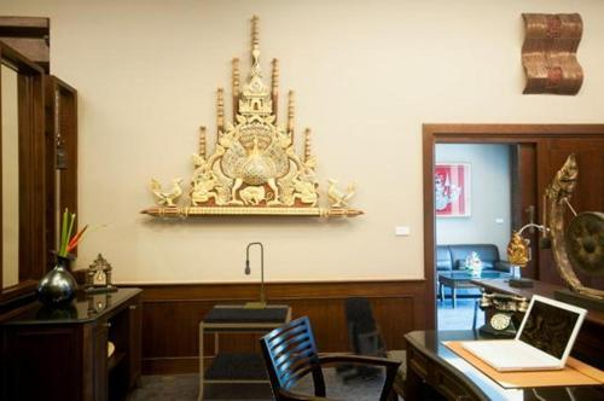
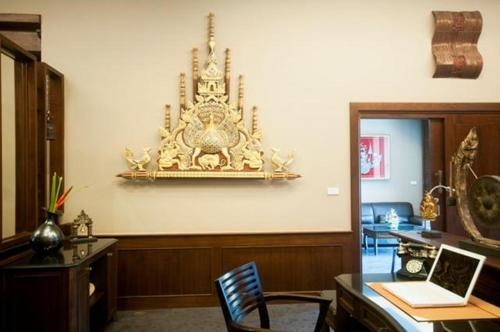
- nightstand [197,302,292,401]
- backpack [333,295,389,385]
- table lamp [244,242,267,309]
